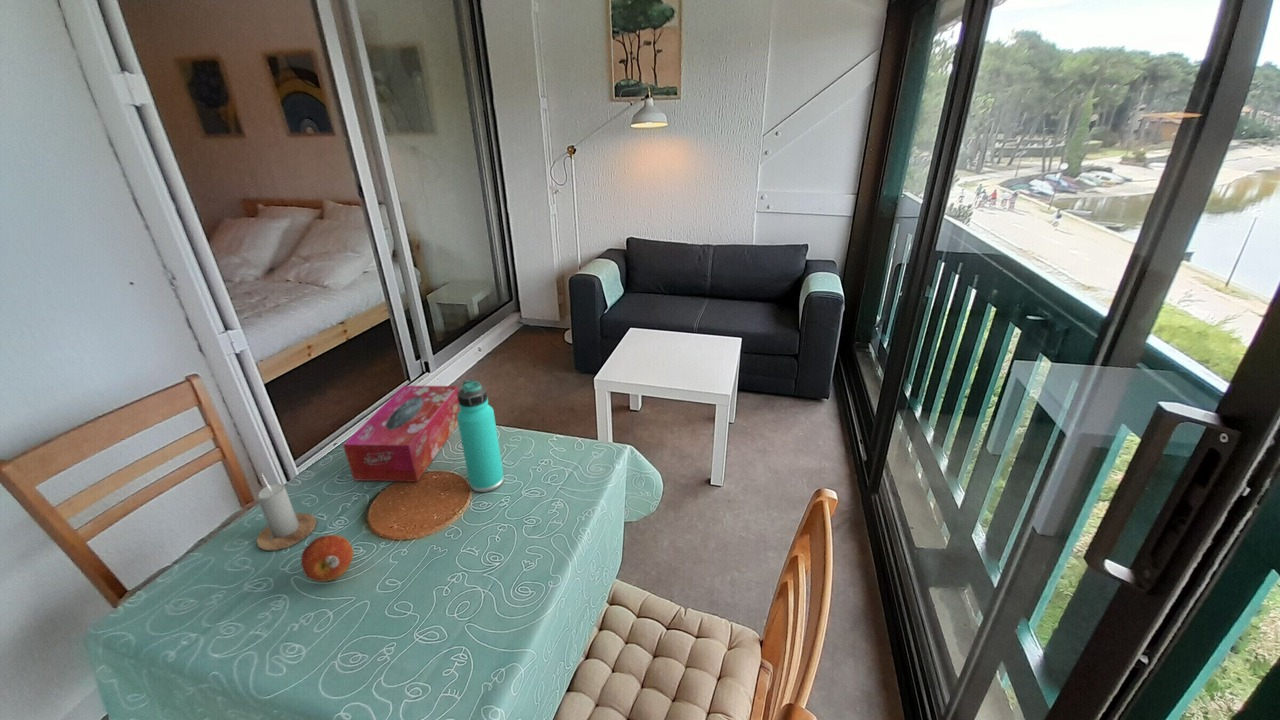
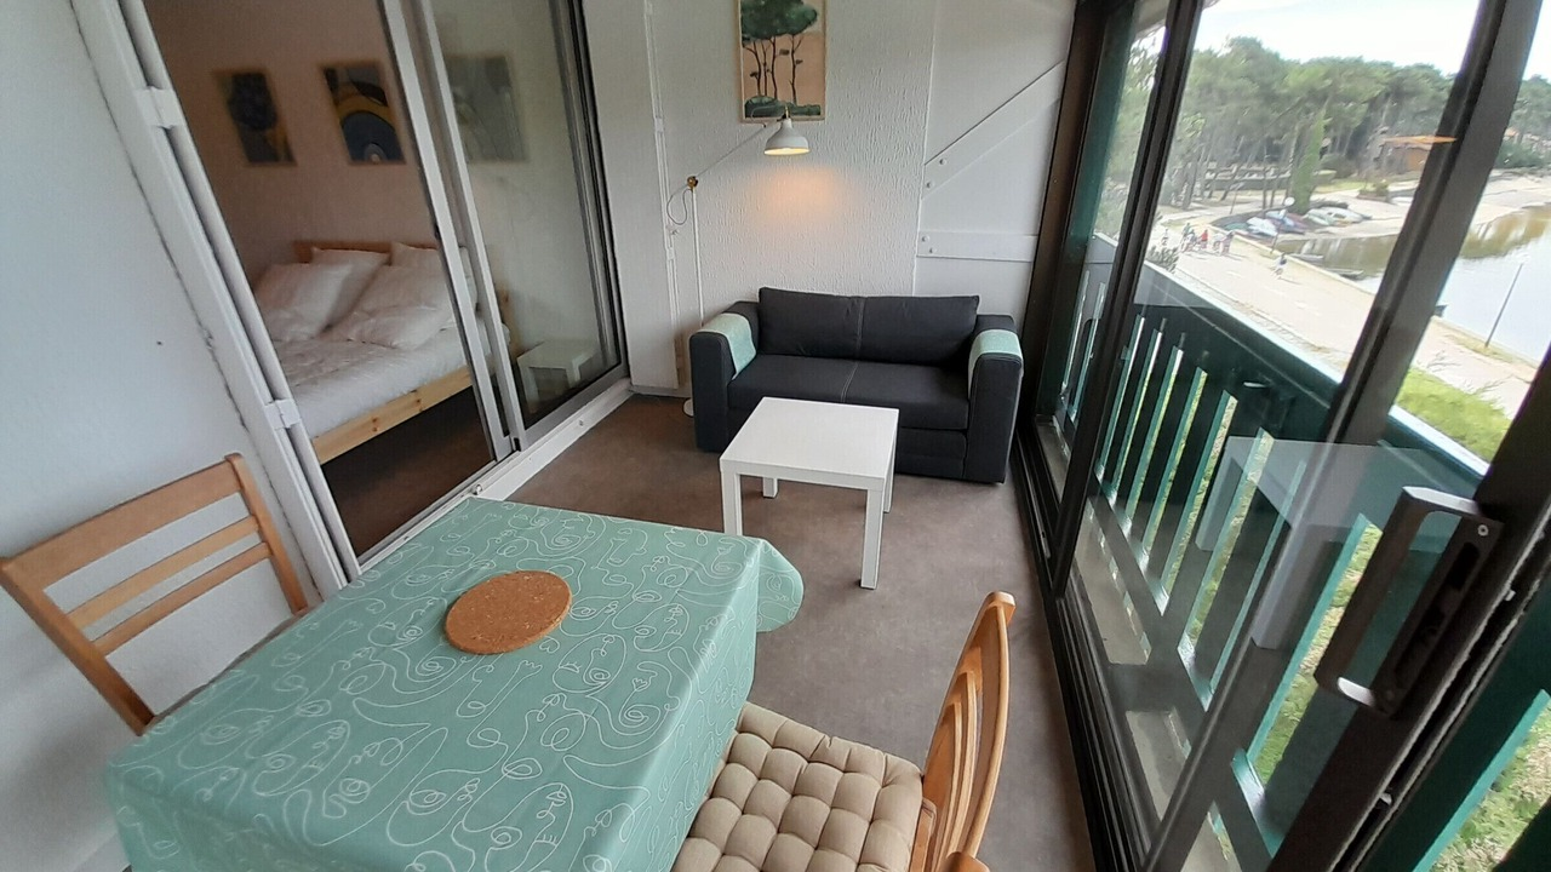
- candle [255,473,318,551]
- thermos bottle [457,378,505,493]
- tissue box [342,385,460,483]
- fruit [300,534,354,583]
